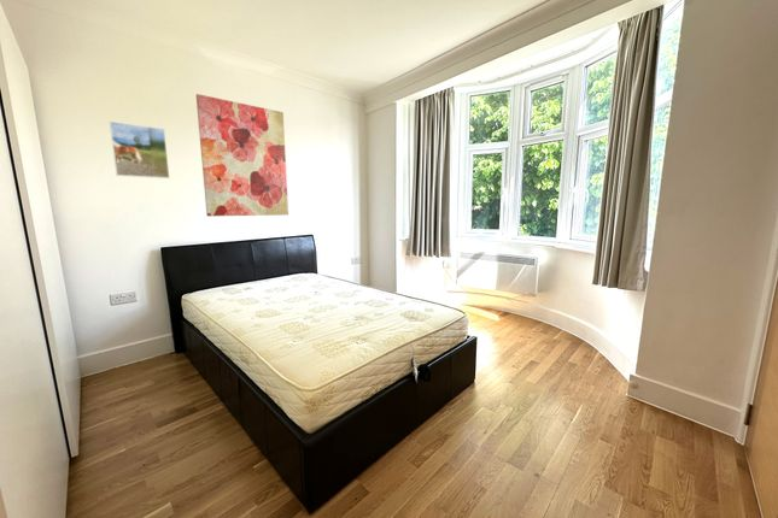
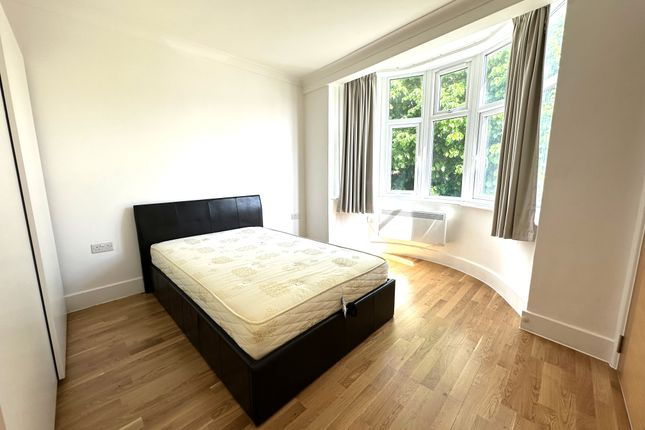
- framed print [109,120,171,179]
- wall art [195,93,289,217]
